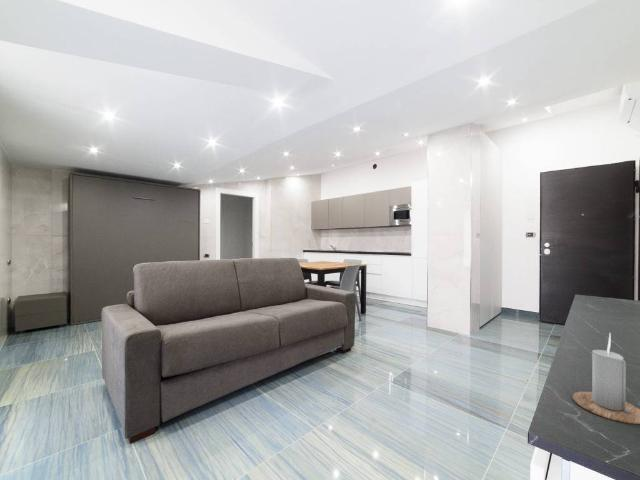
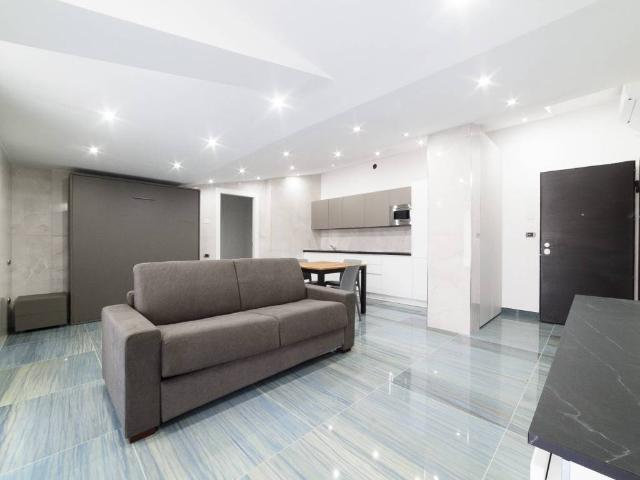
- candle [571,333,640,425]
